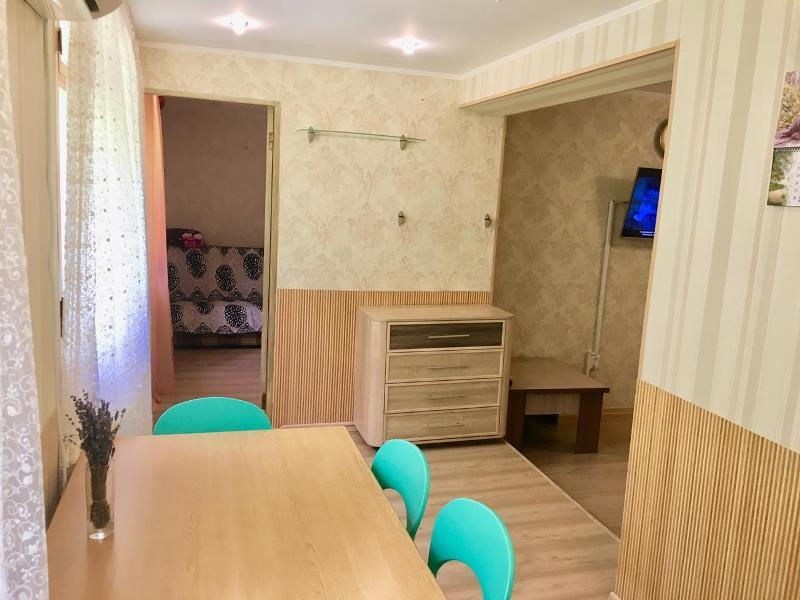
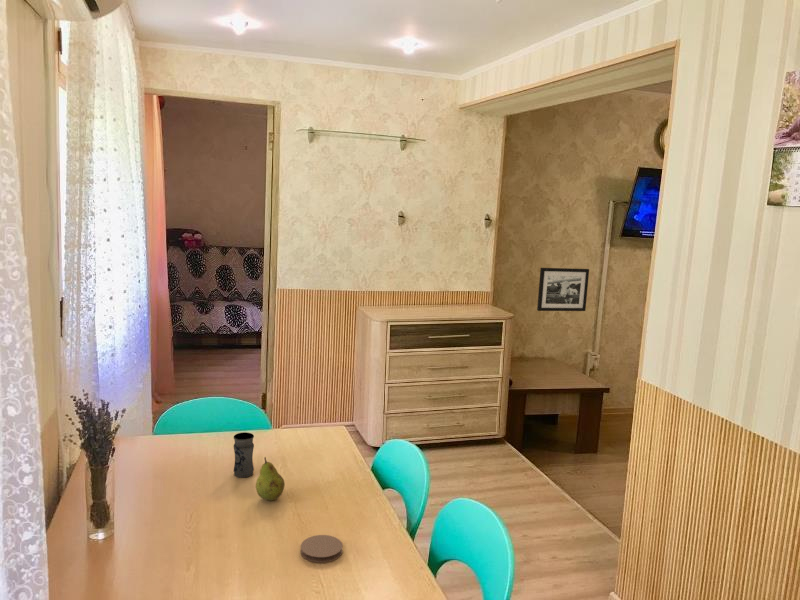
+ coaster [299,534,344,564]
+ fruit [255,456,286,502]
+ jar [233,431,255,478]
+ picture frame [536,267,590,312]
